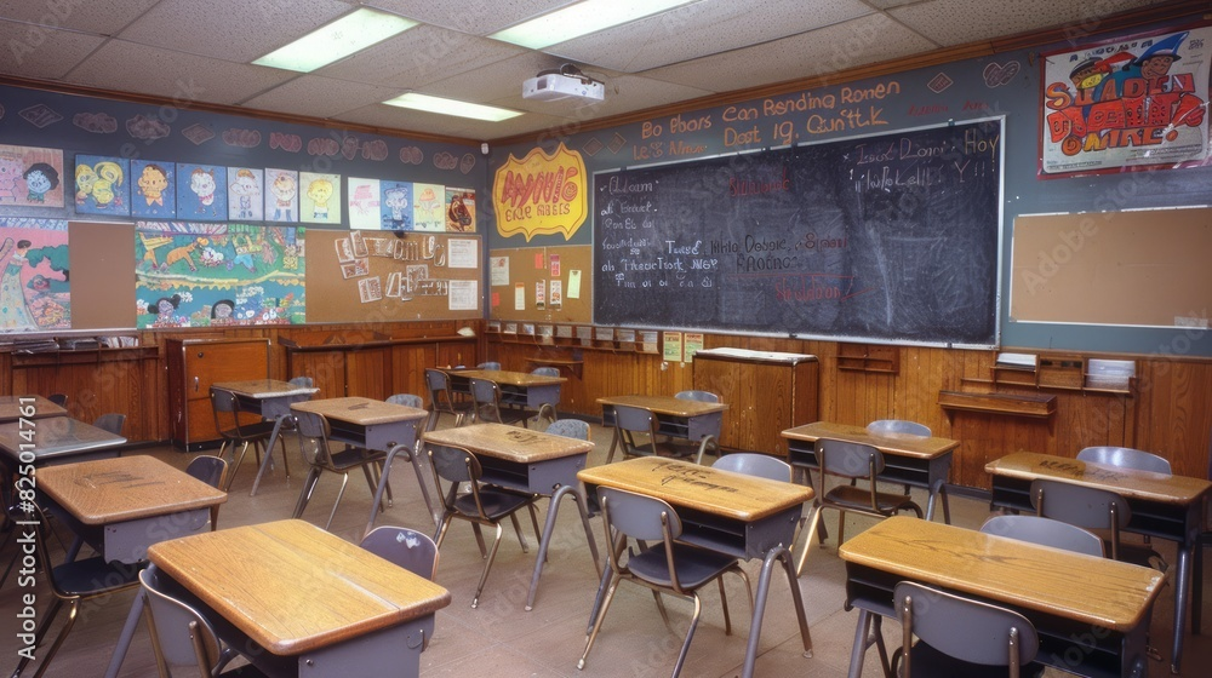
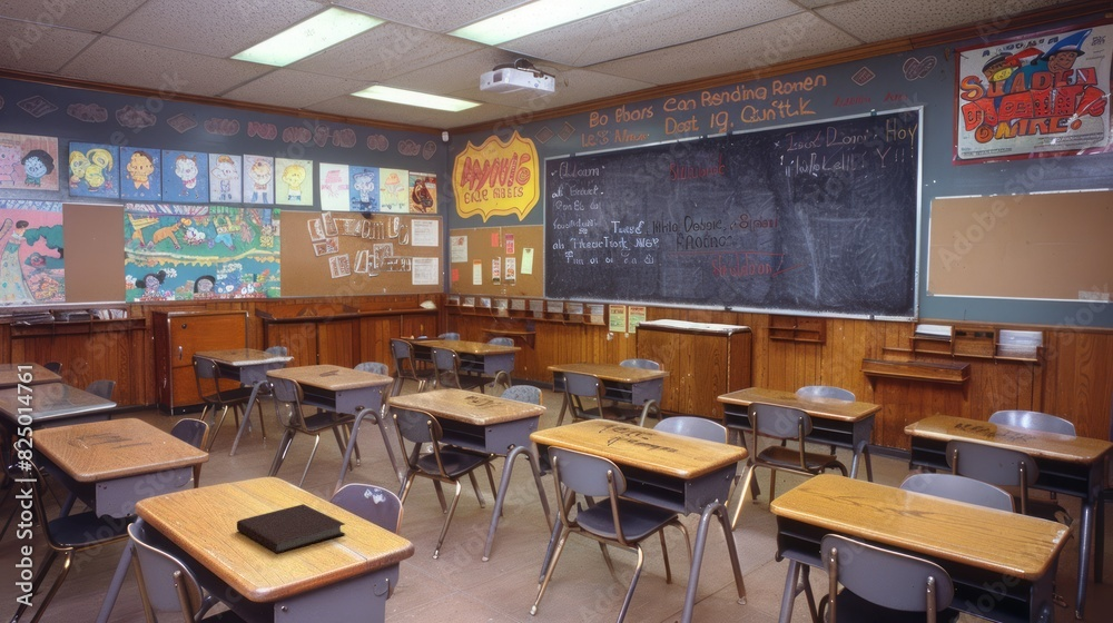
+ notebook [236,503,346,555]
